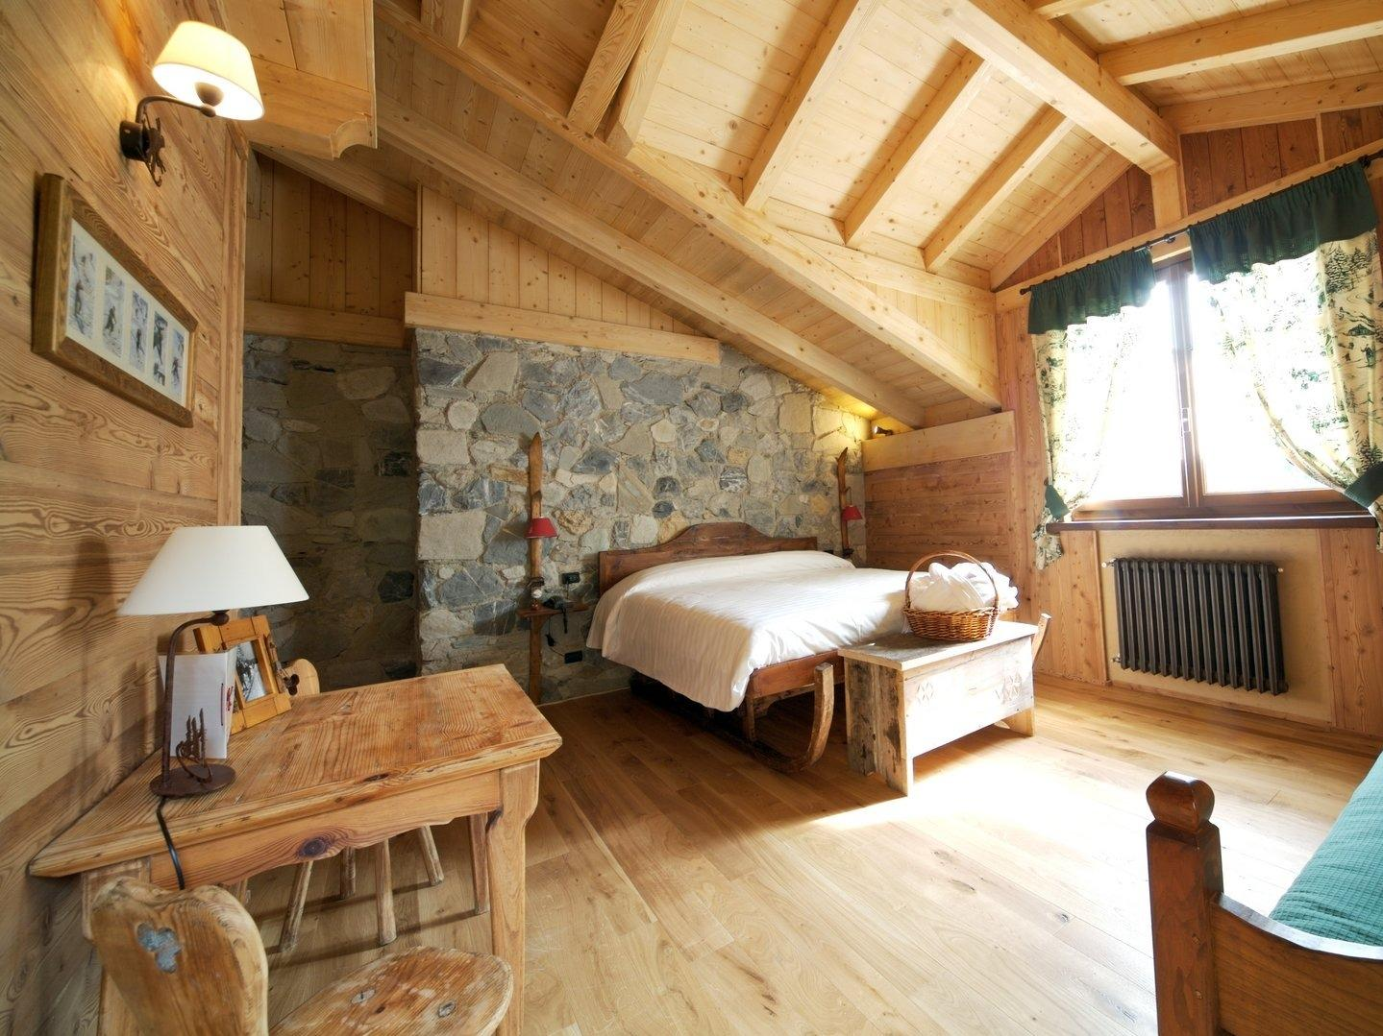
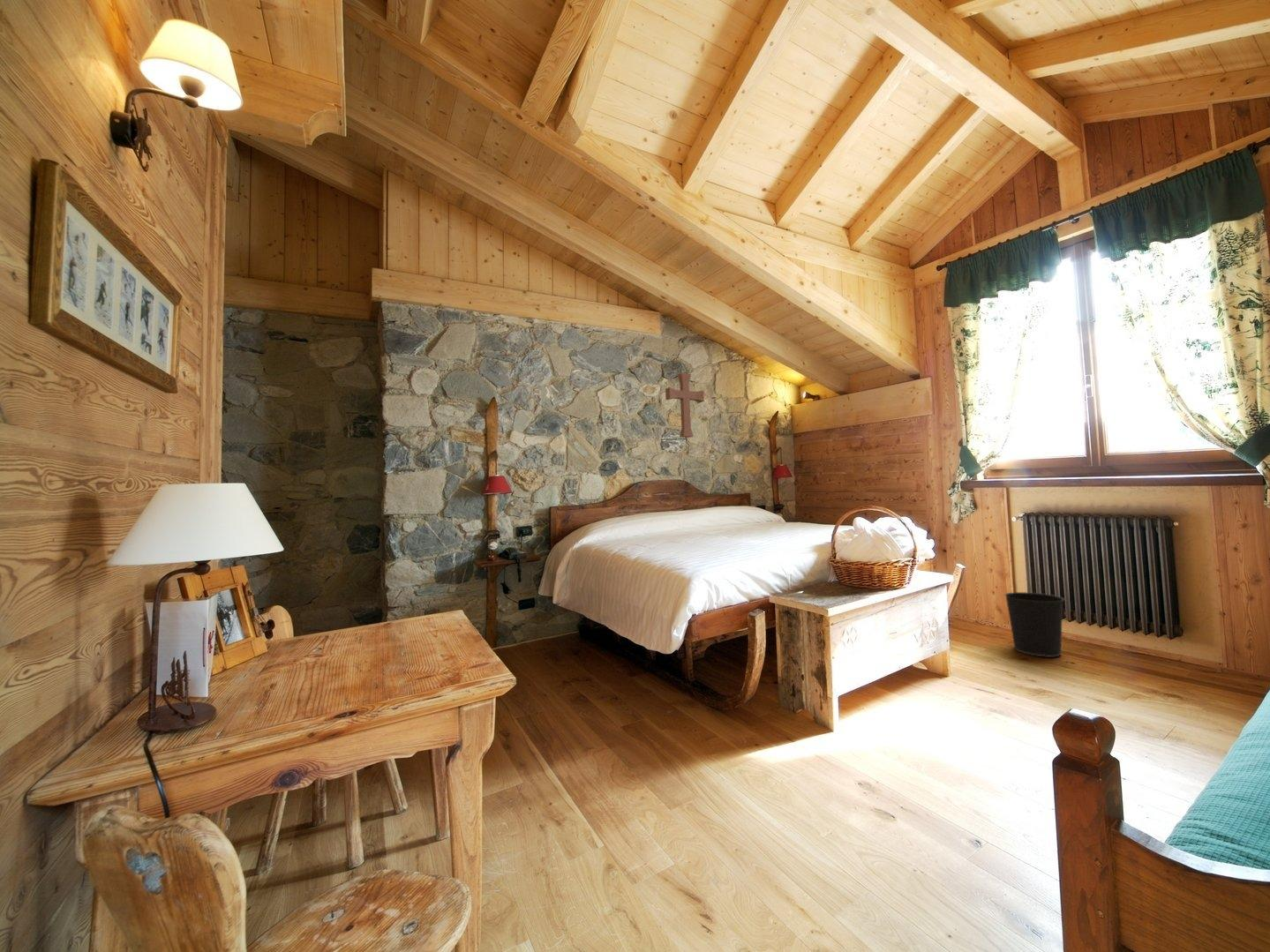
+ wastebasket [1003,591,1065,658]
+ decorative cross [665,372,705,439]
